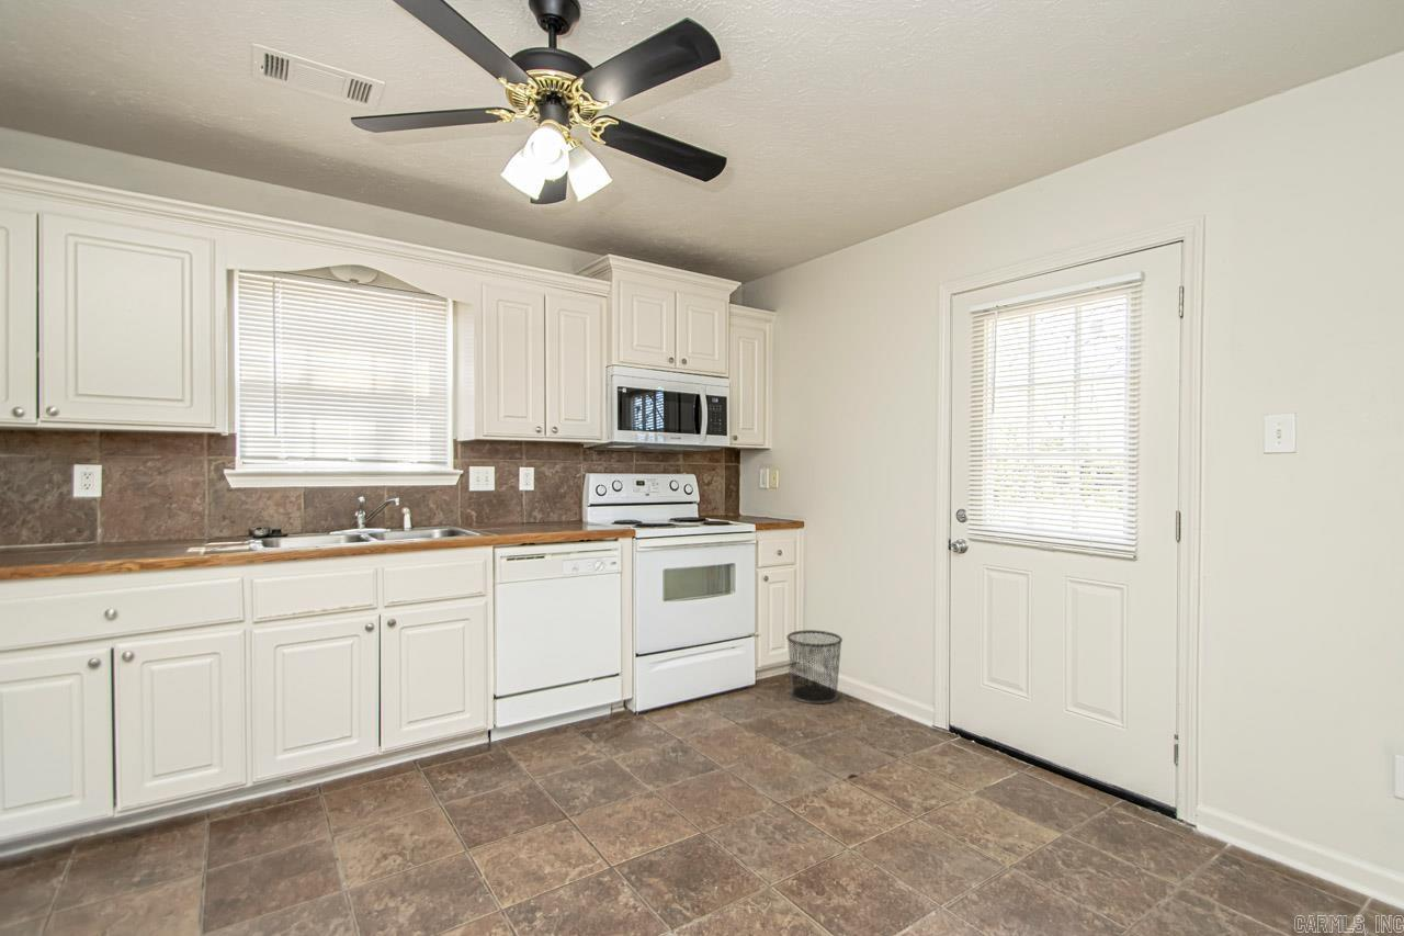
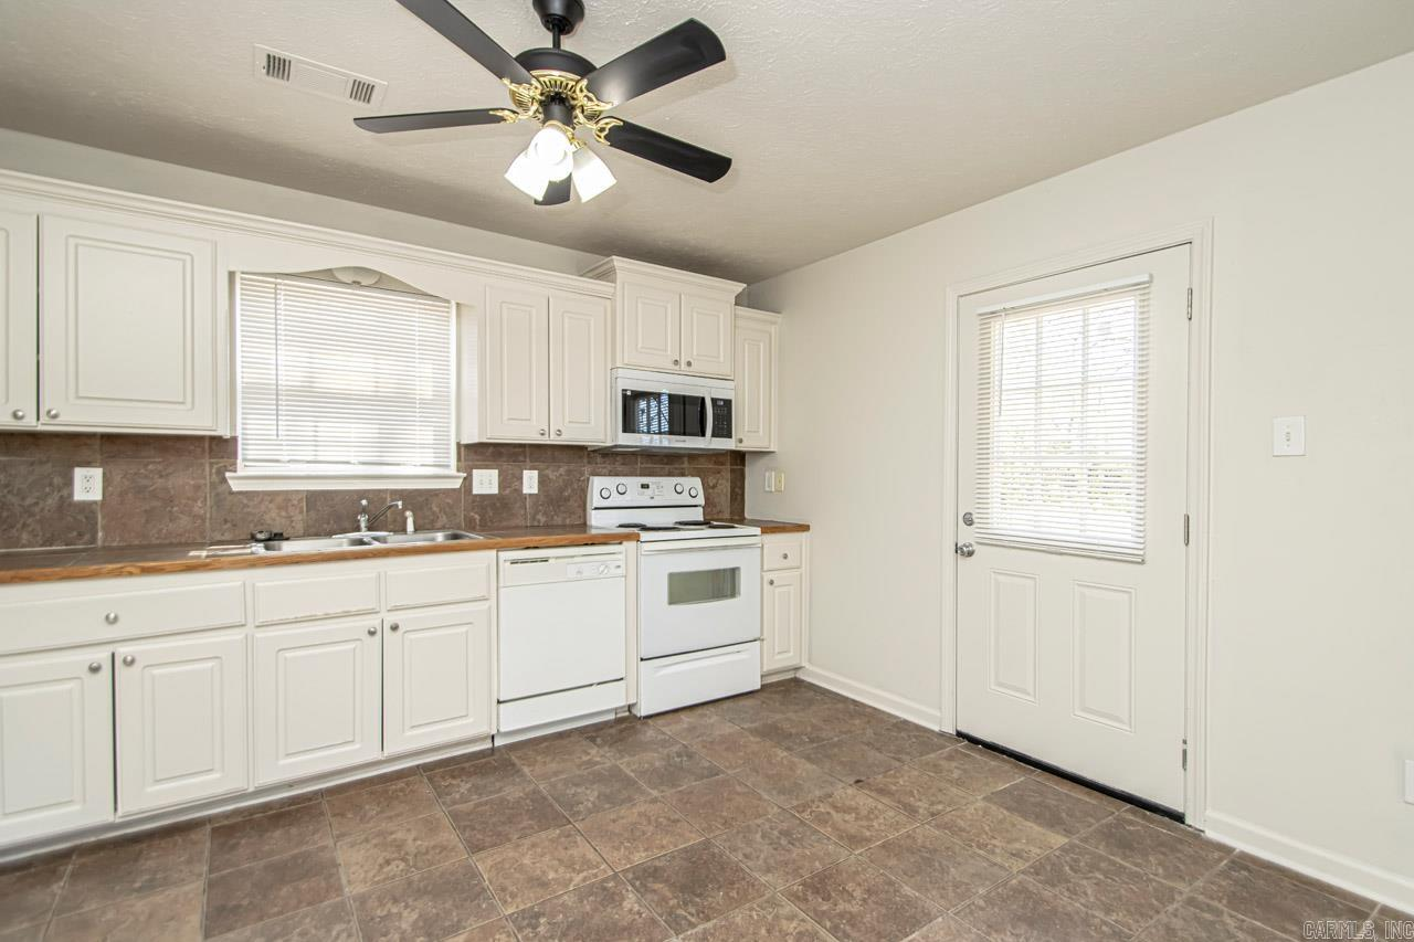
- waste bin [785,629,843,706]
